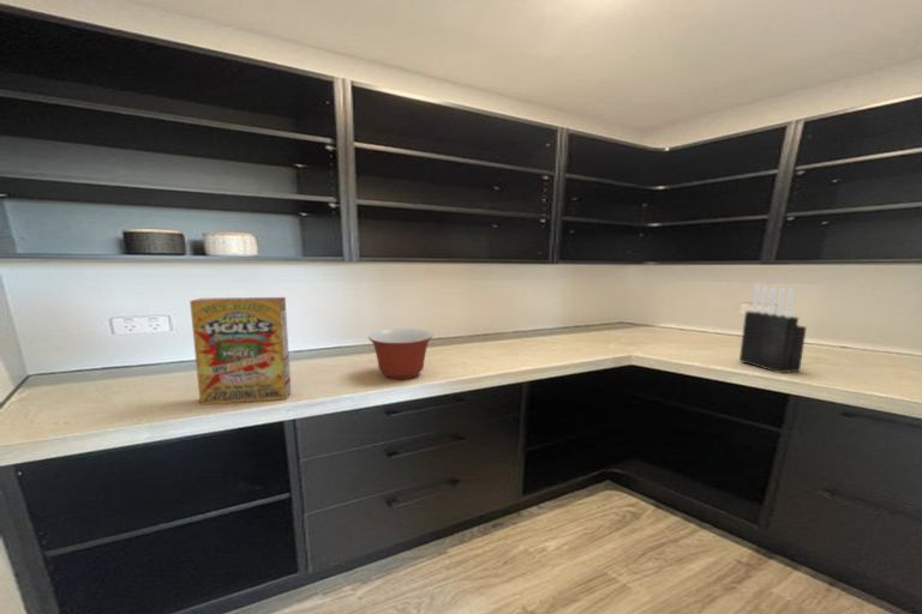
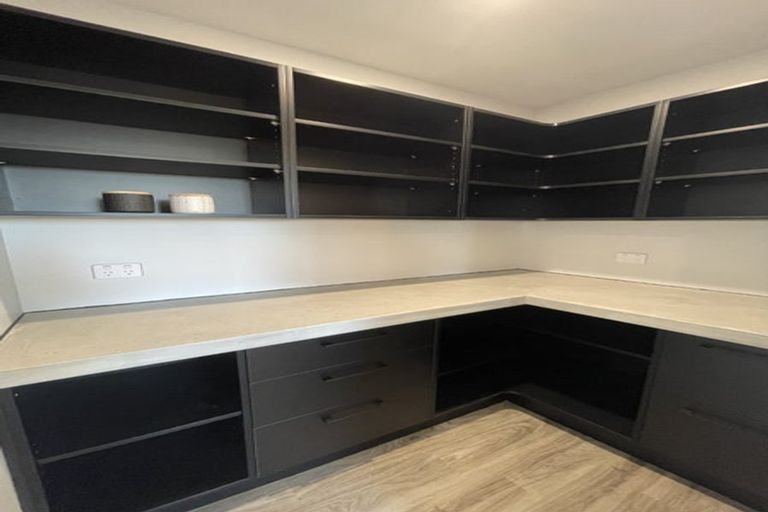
- mixing bowl [367,327,433,380]
- knife block [738,284,808,374]
- cereal box [188,296,292,407]
